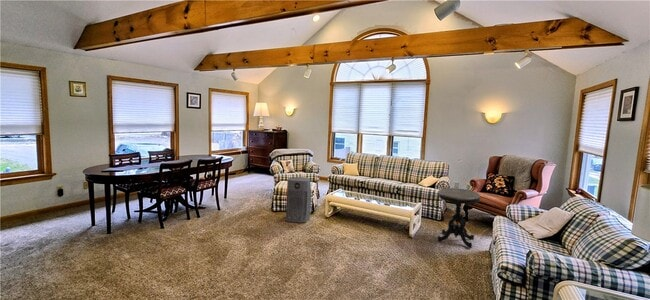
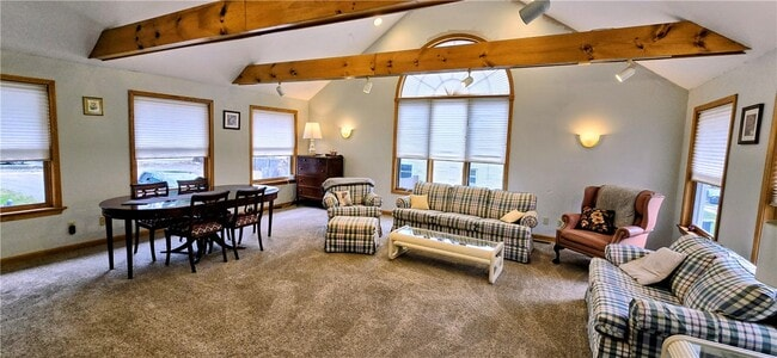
- air purifier [285,176,312,223]
- side table [436,187,481,249]
